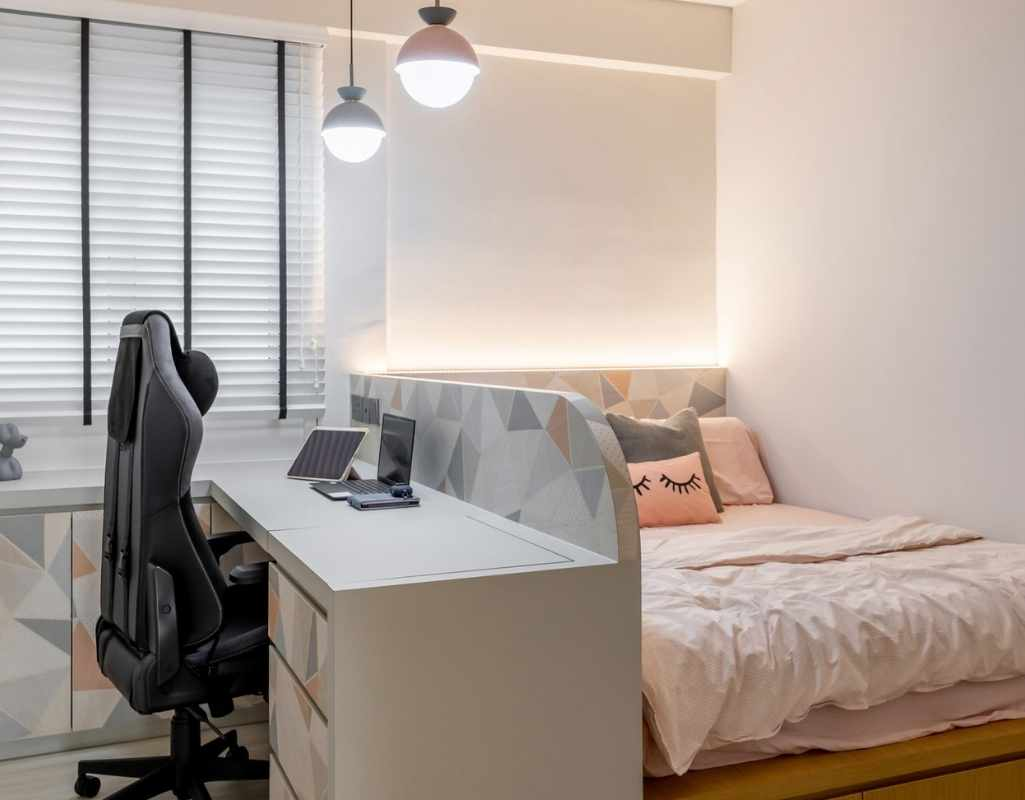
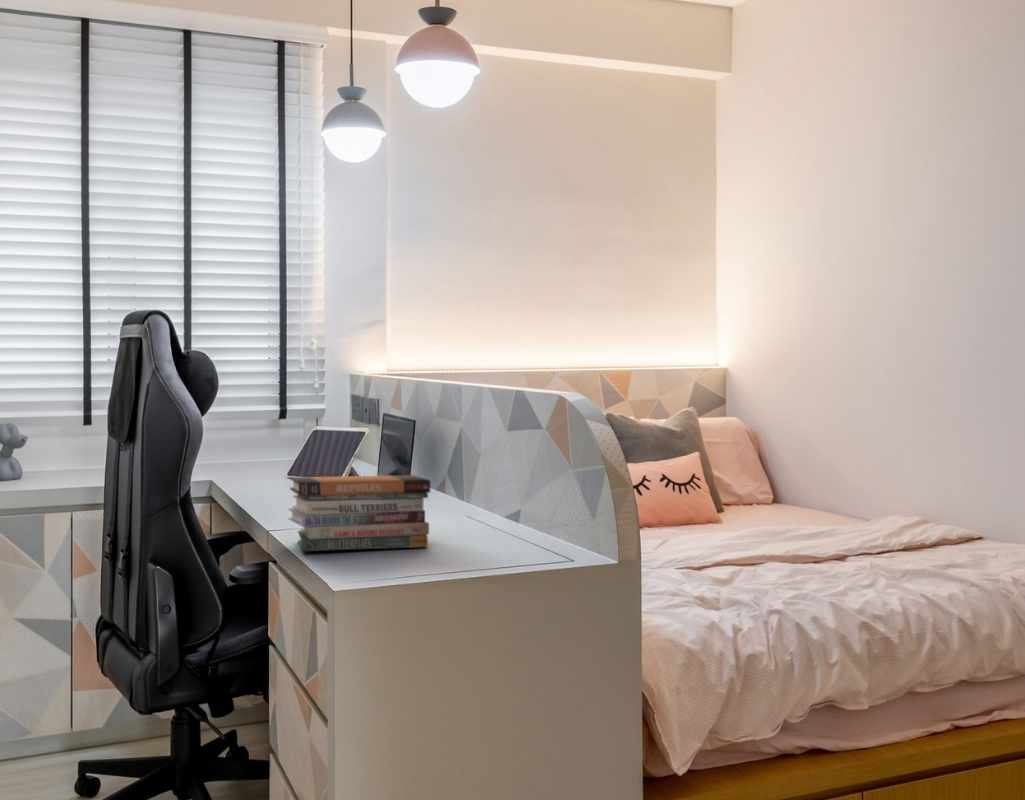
+ book stack [287,474,431,552]
